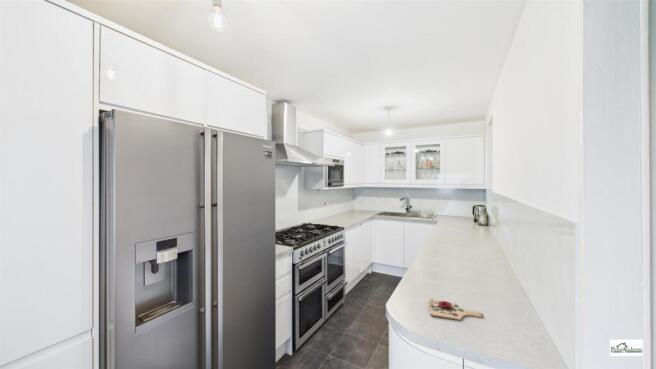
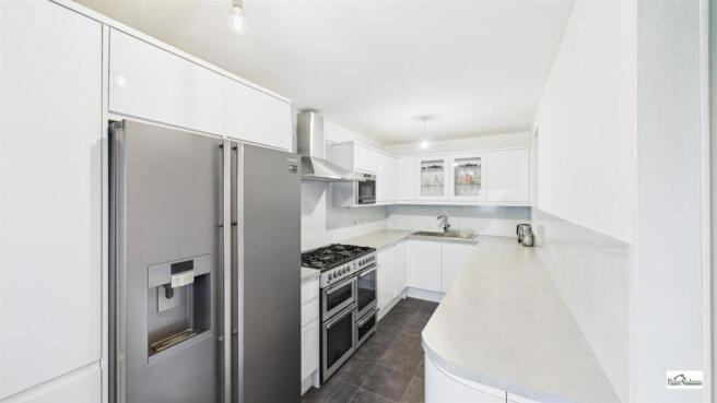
- cutting board [428,299,484,321]
